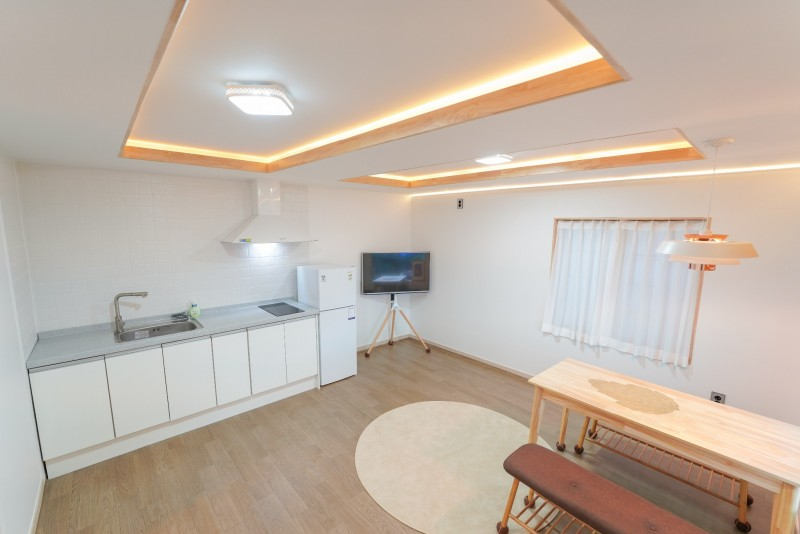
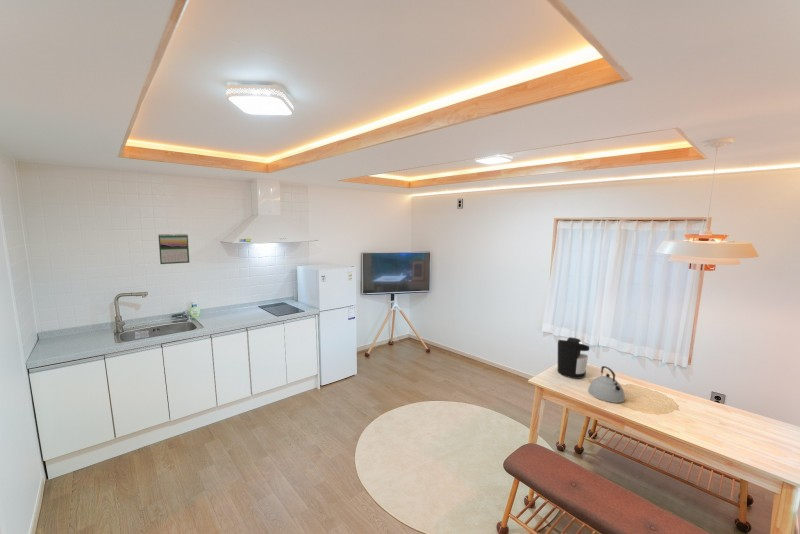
+ calendar [157,233,190,265]
+ kettle [587,365,626,404]
+ coffee maker [556,336,591,380]
